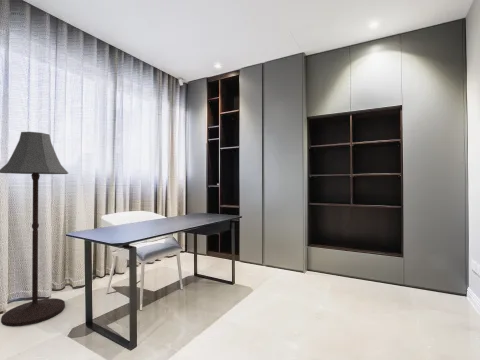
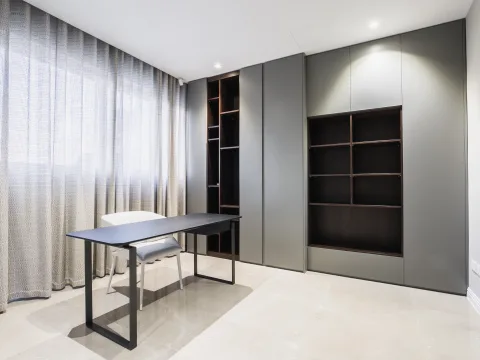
- floor lamp [0,131,69,328]
